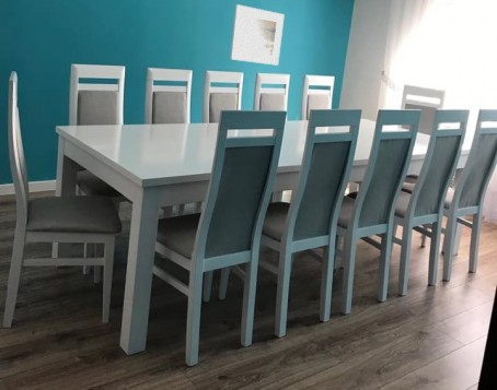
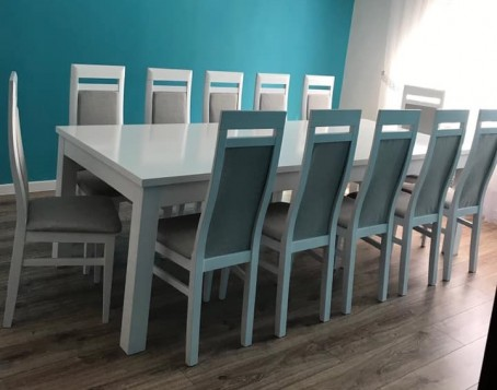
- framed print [229,3,286,67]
